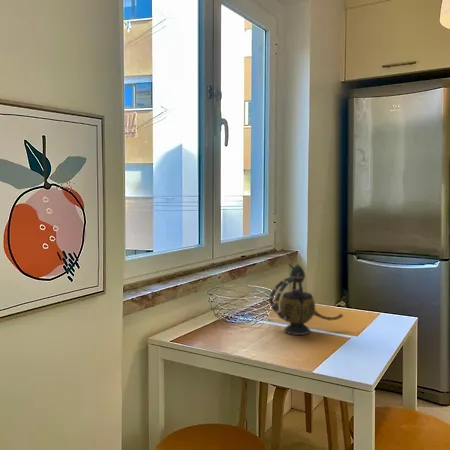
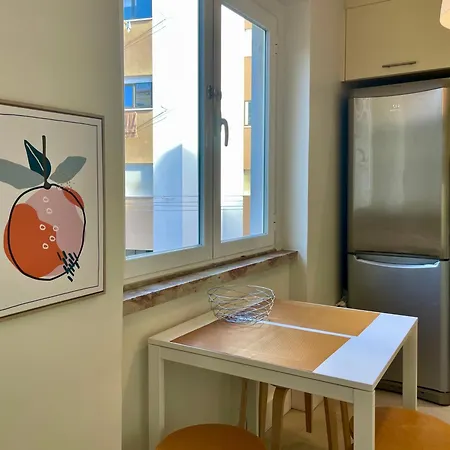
- teapot [268,263,344,336]
